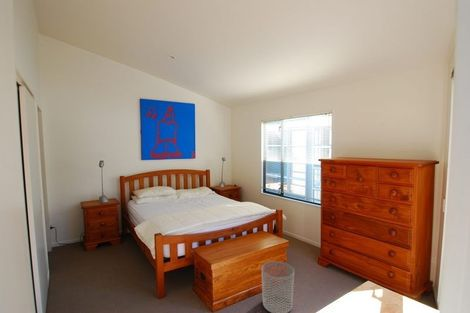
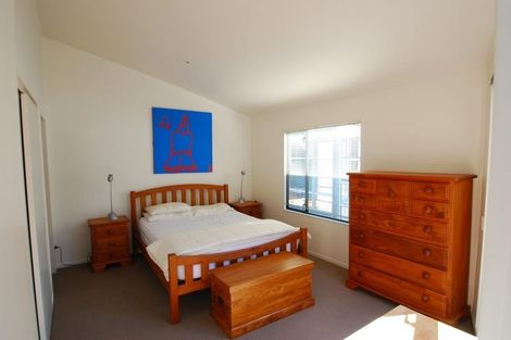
- waste bin [260,260,295,313]
